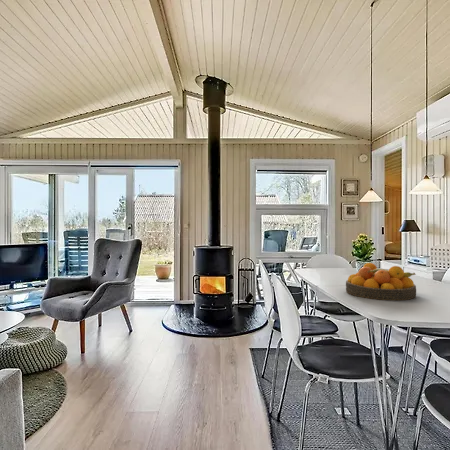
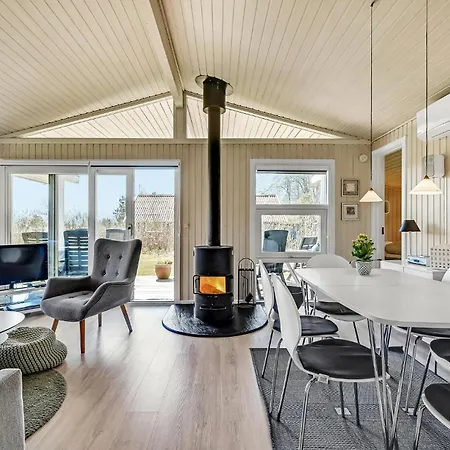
- fruit bowl [345,262,417,301]
